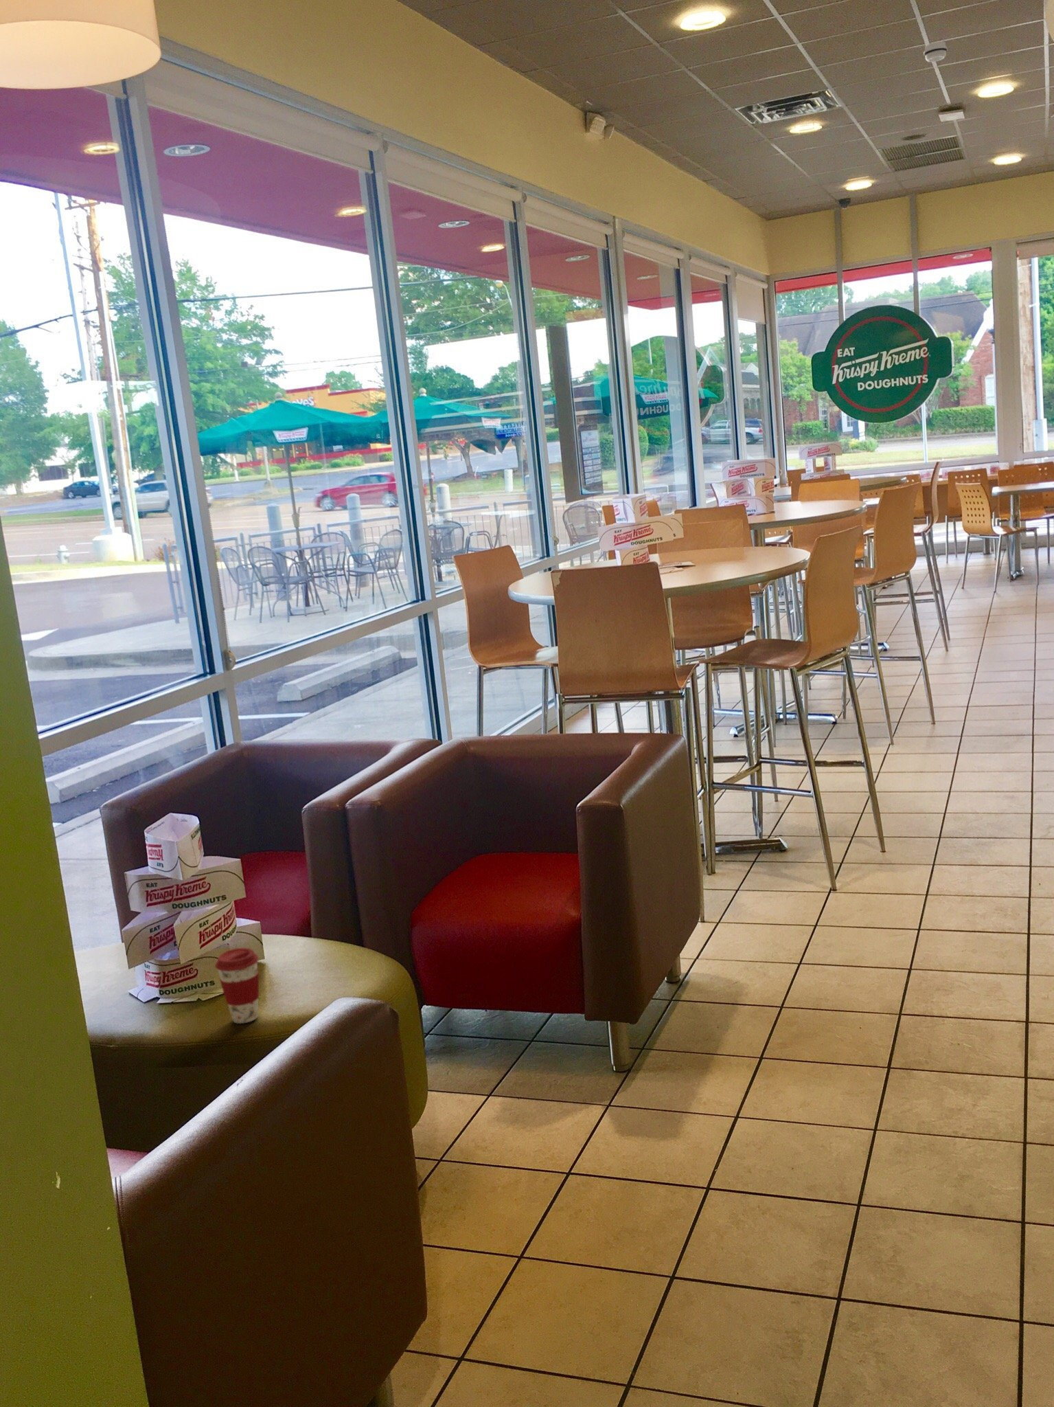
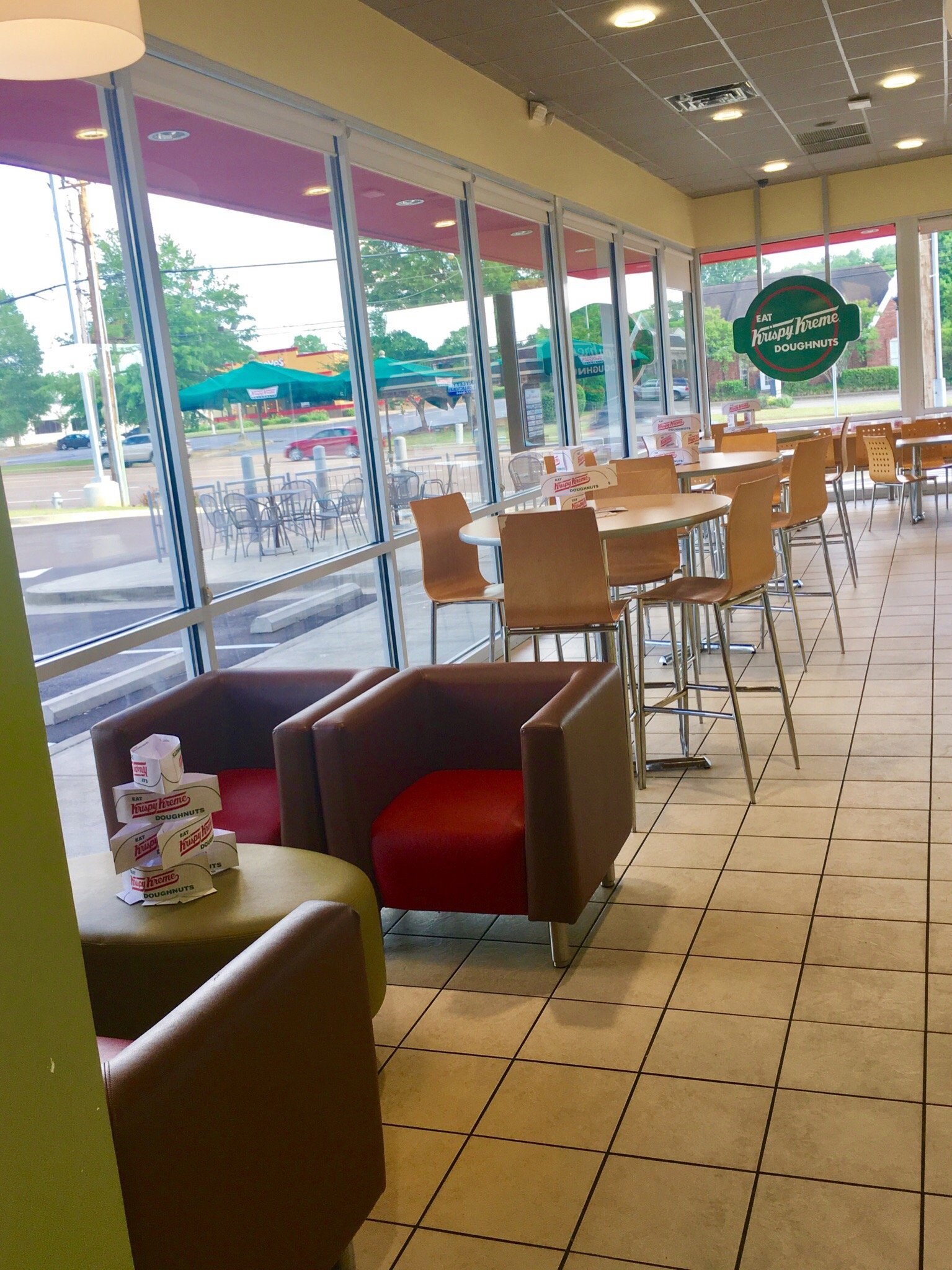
- coffee cup [215,947,259,1025]
- smoke detector [923,41,948,62]
